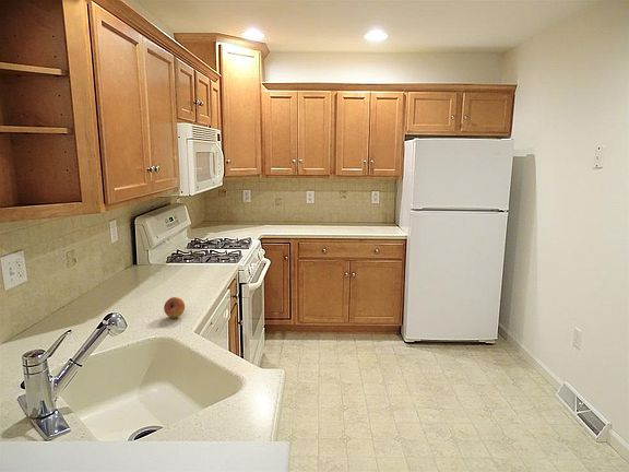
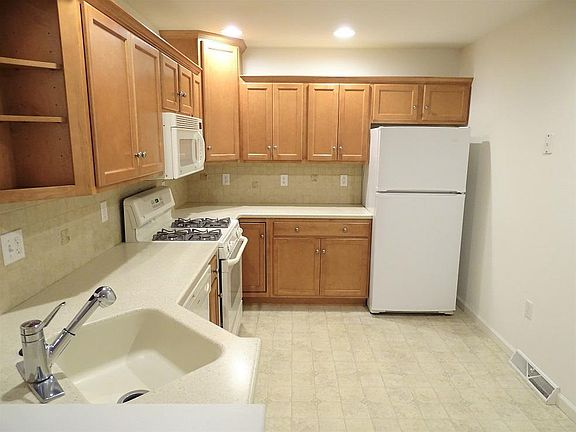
- fruit [163,296,186,319]
